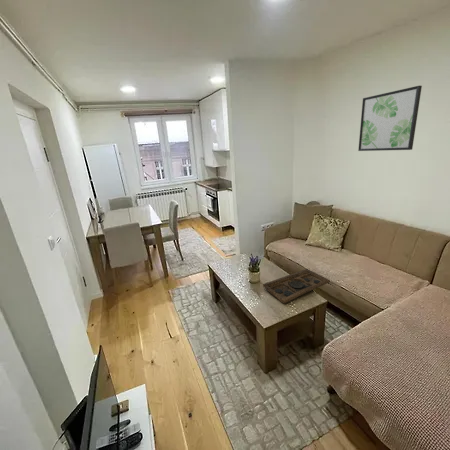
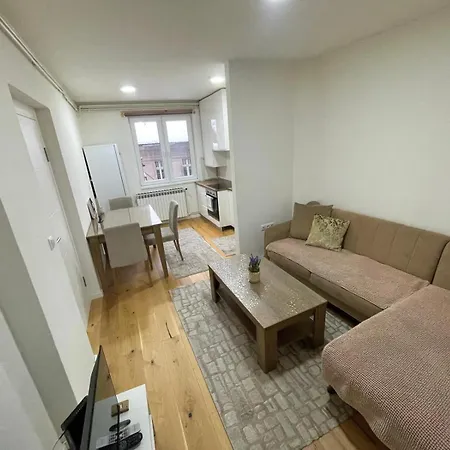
- wall art [357,85,423,152]
- decorative tray [262,268,331,304]
